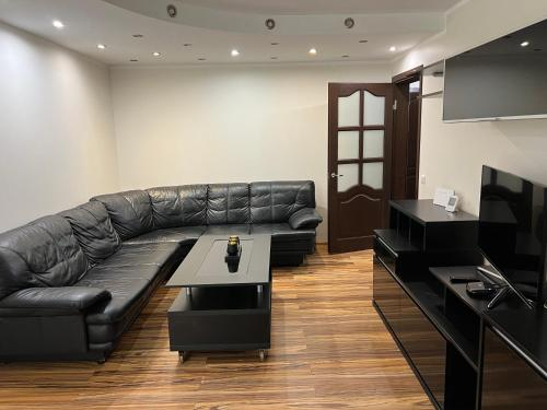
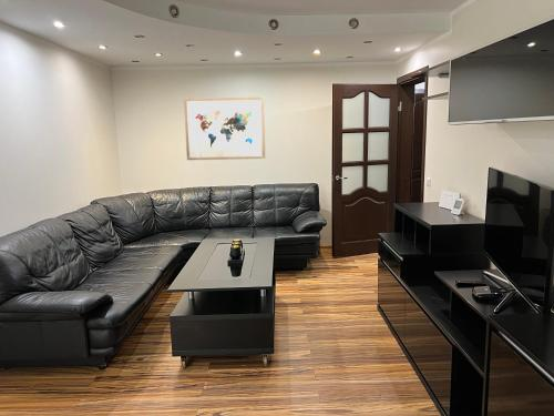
+ wall art [183,97,266,161]
